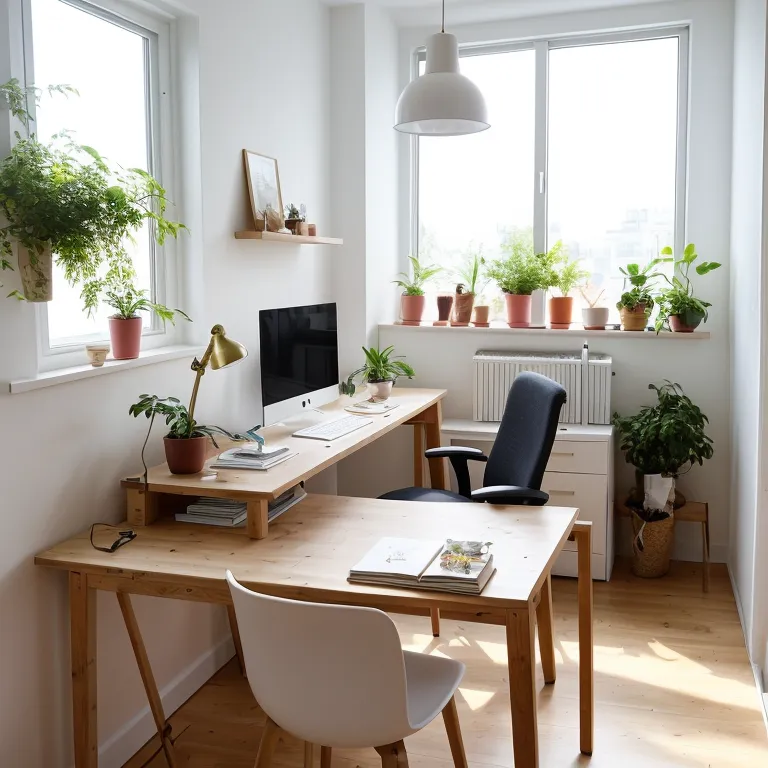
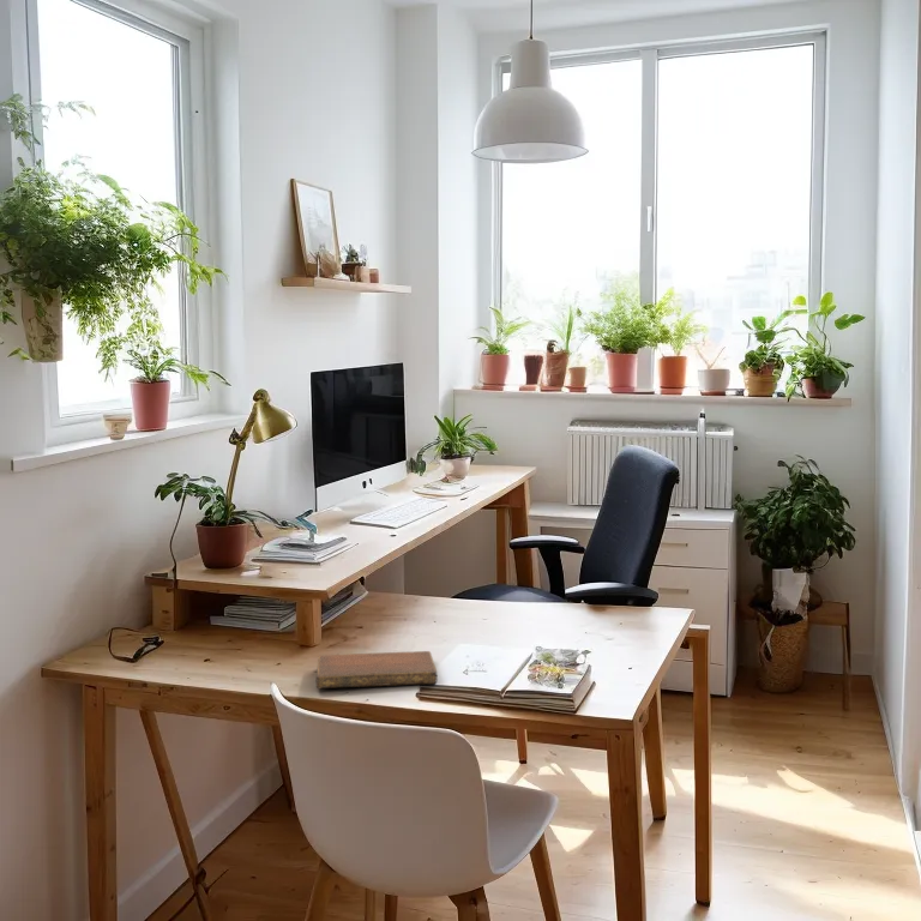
+ notebook [315,650,439,690]
